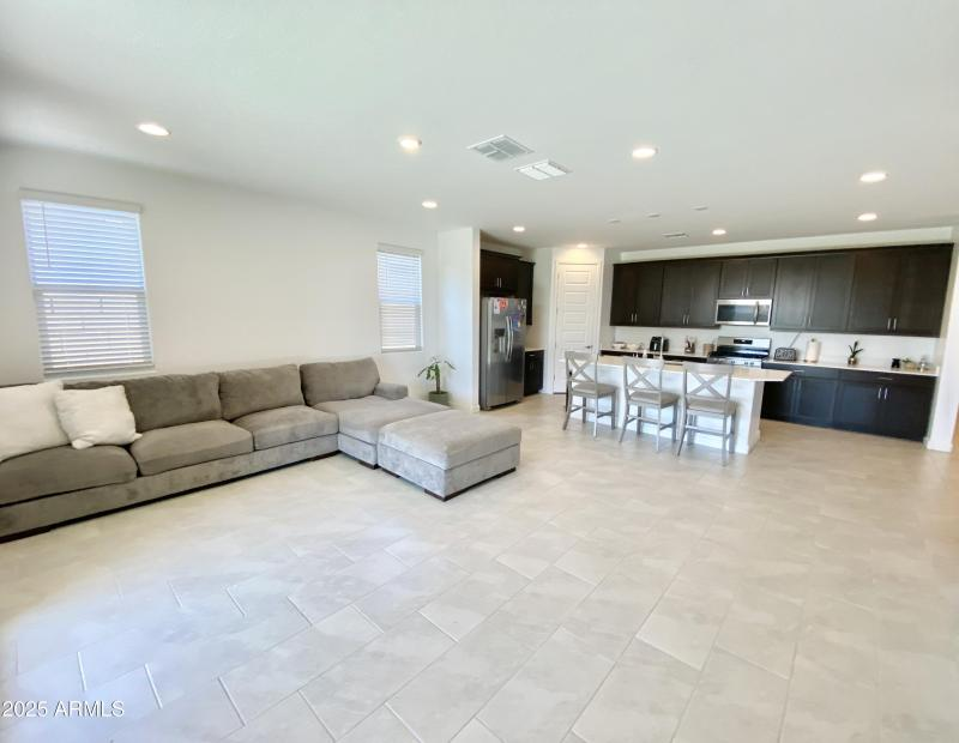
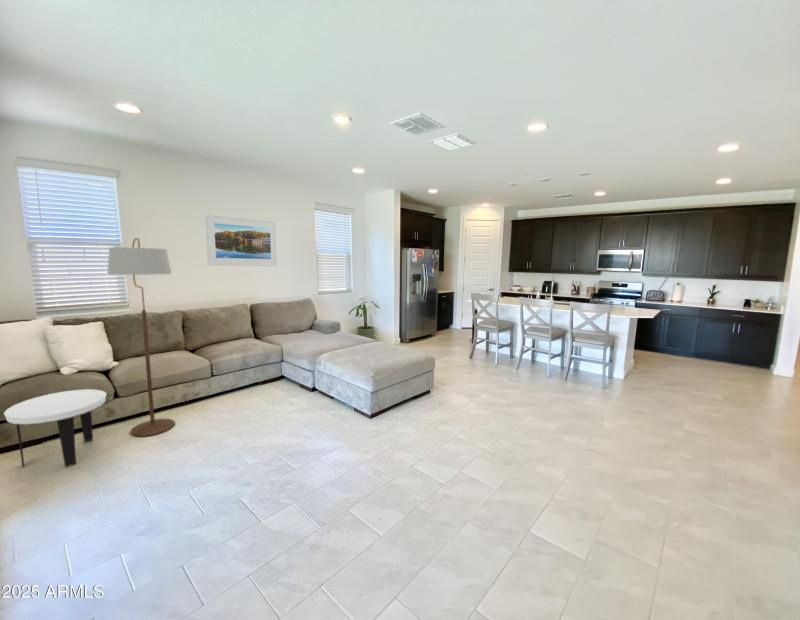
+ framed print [204,214,278,267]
+ floor lamp [106,237,176,437]
+ side table [3,388,107,468]
